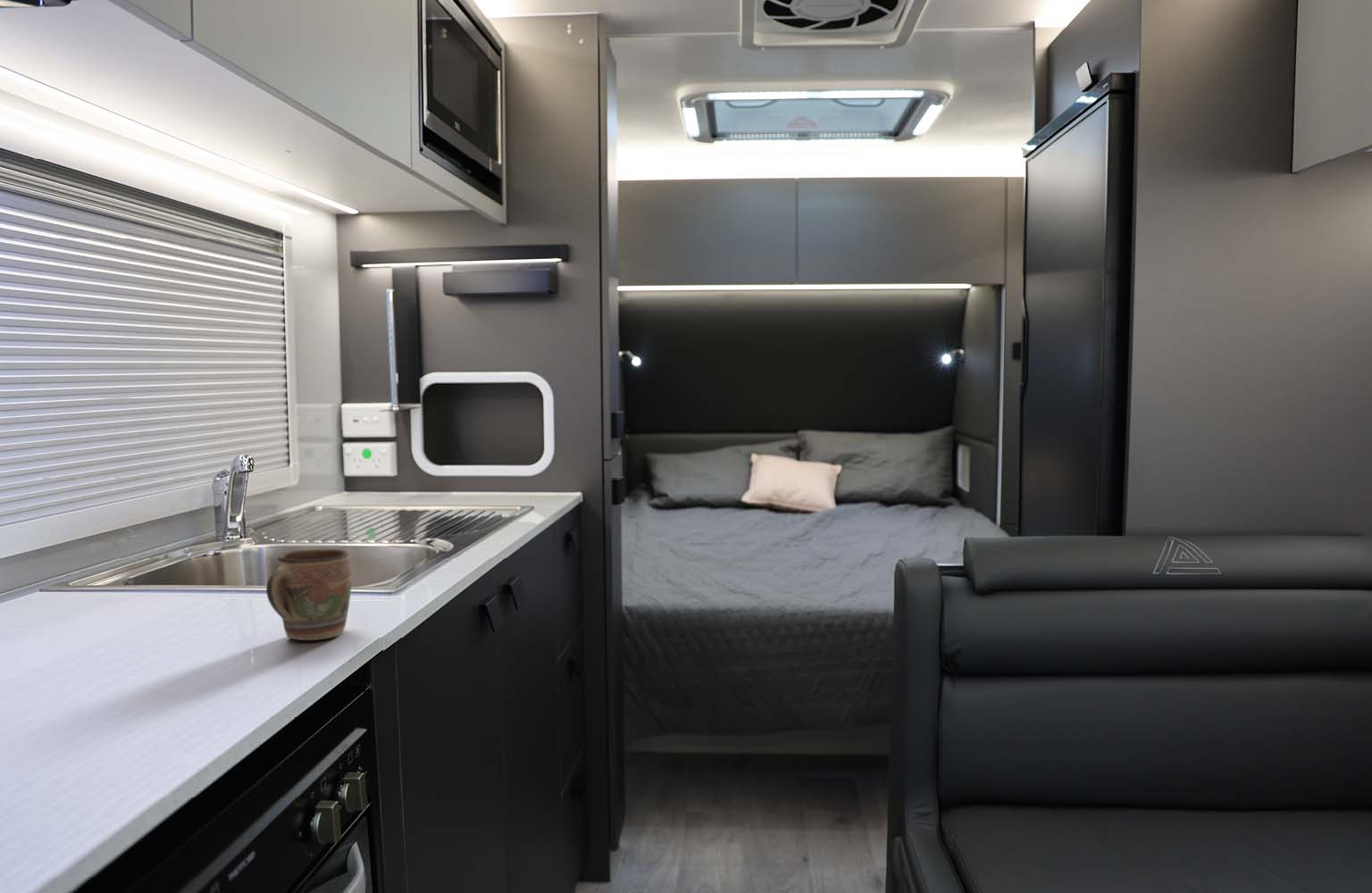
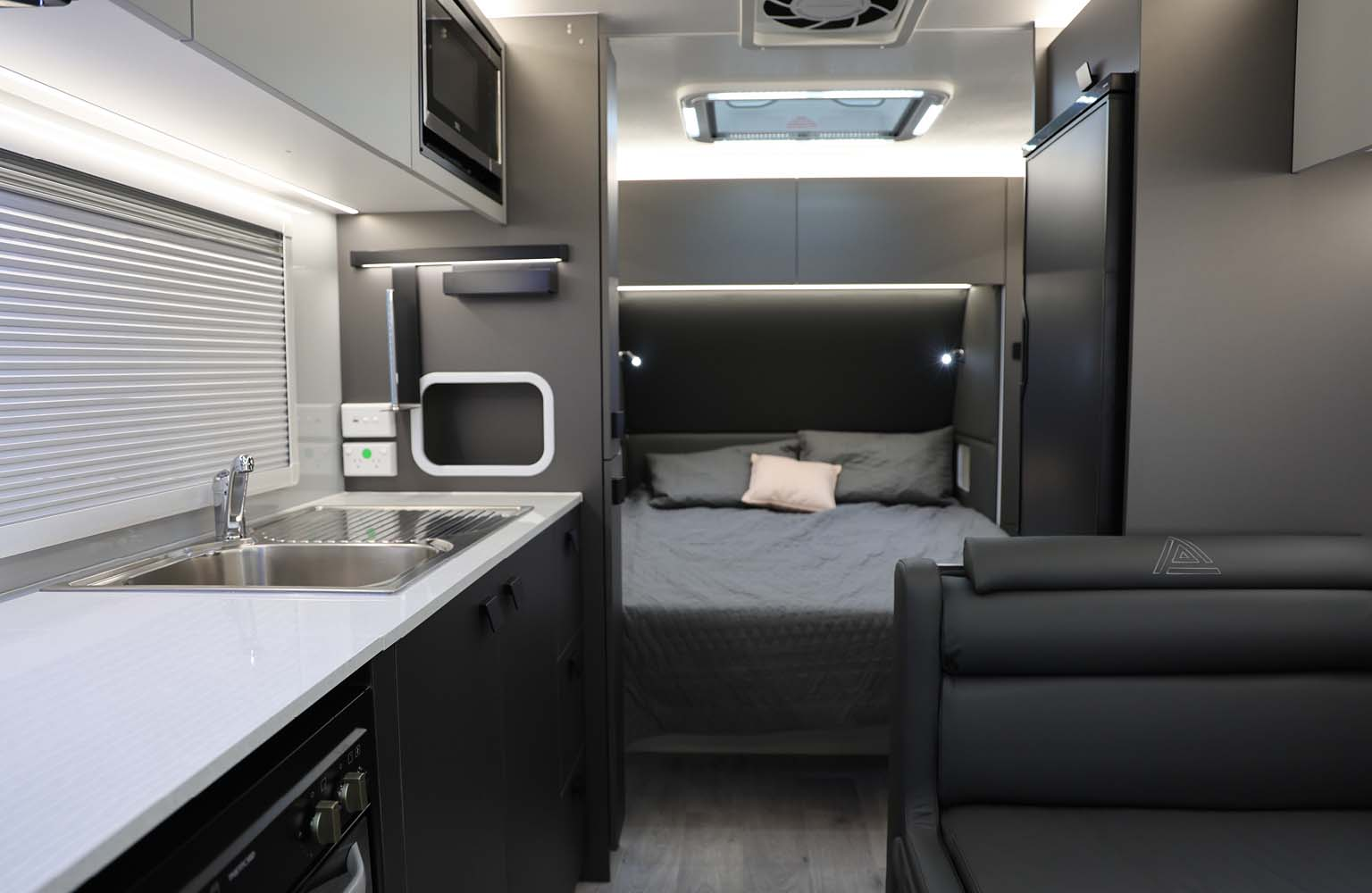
- mug [265,548,353,641]
